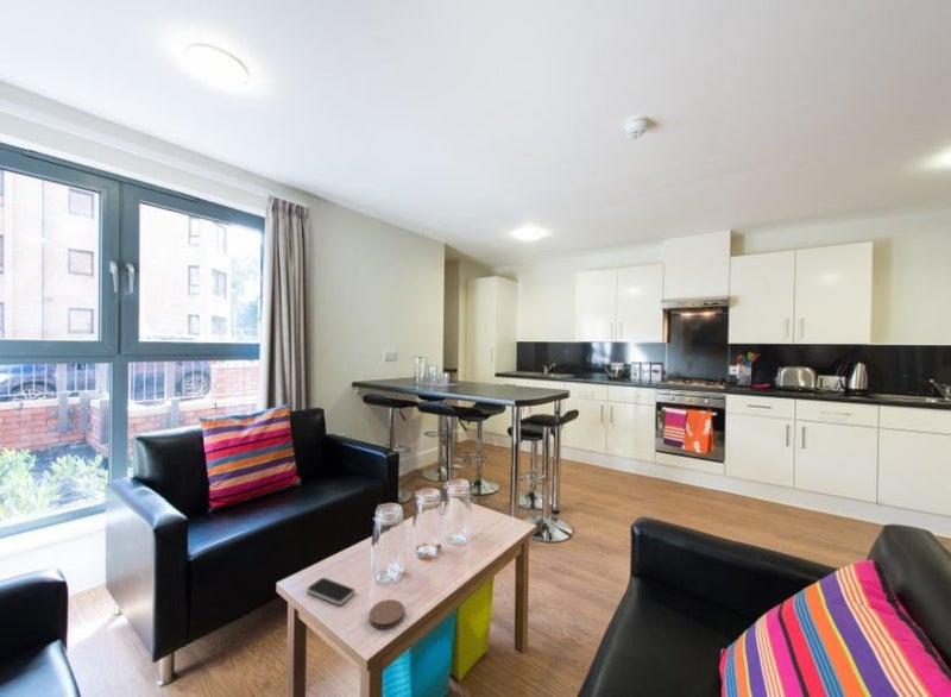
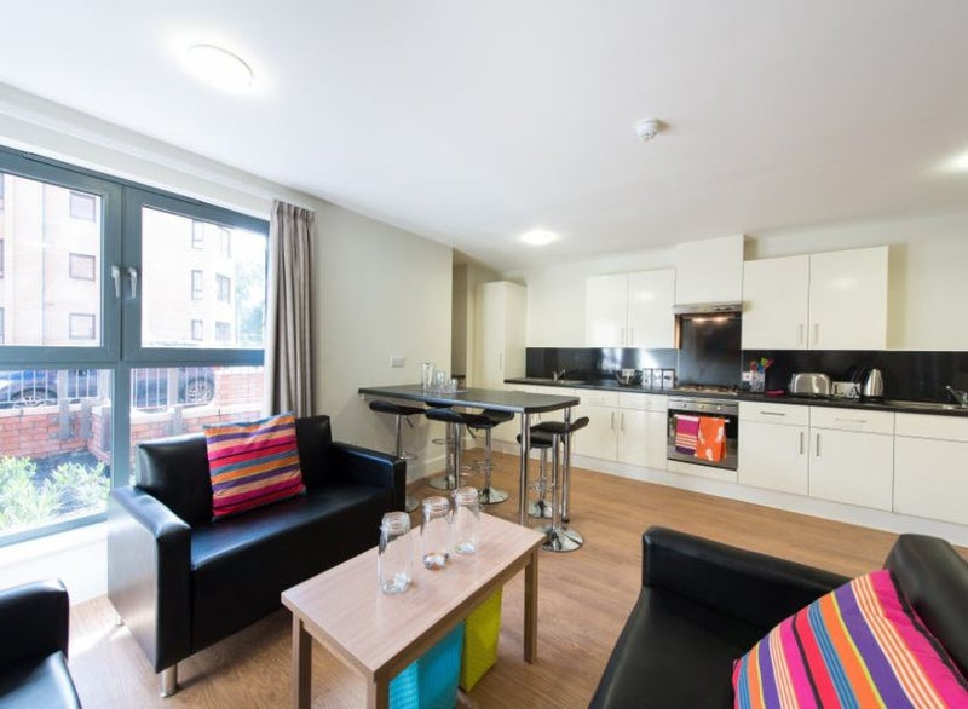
- smartphone [306,577,357,607]
- coaster [369,598,405,630]
